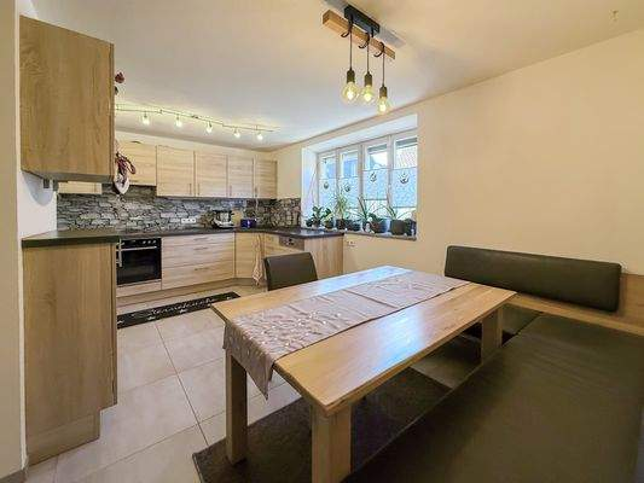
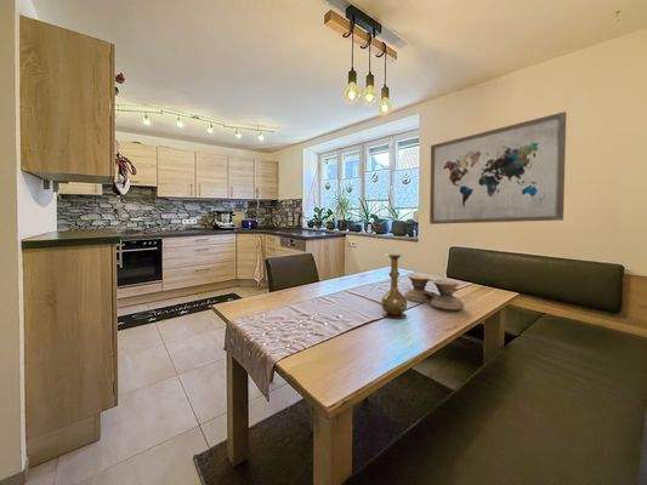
+ bowl [403,273,465,310]
+ vase [380,253,408,320]
+ wall art [429,110,567,226]
